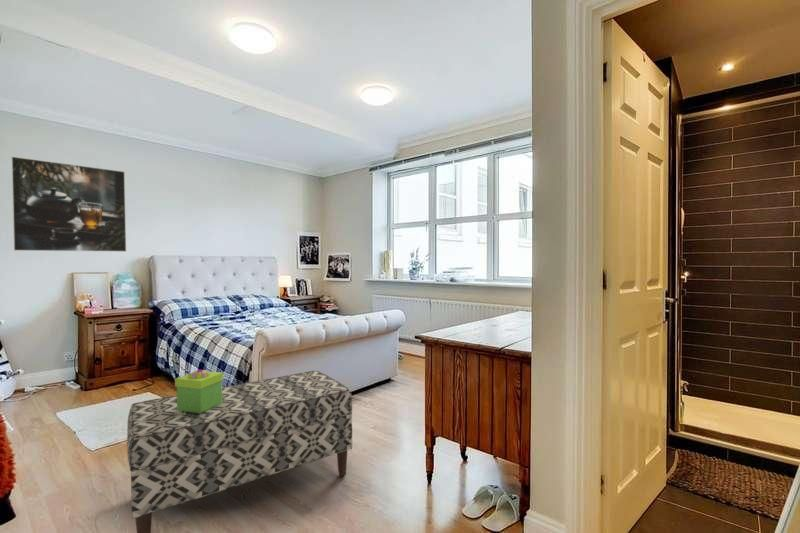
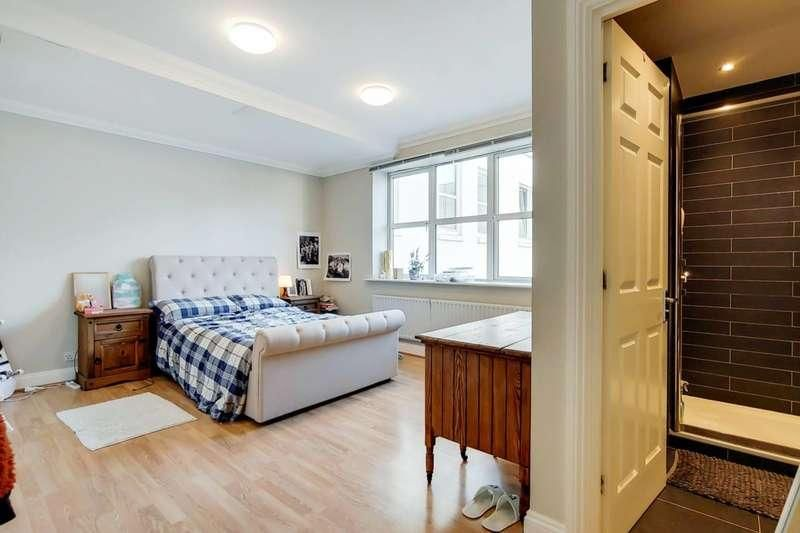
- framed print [10,156,127,253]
- decorative box [174,369,224,414]
- bench [126,370,353,533]
